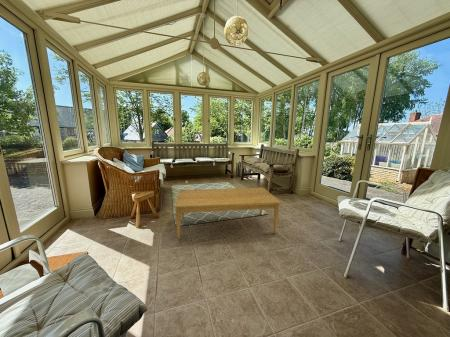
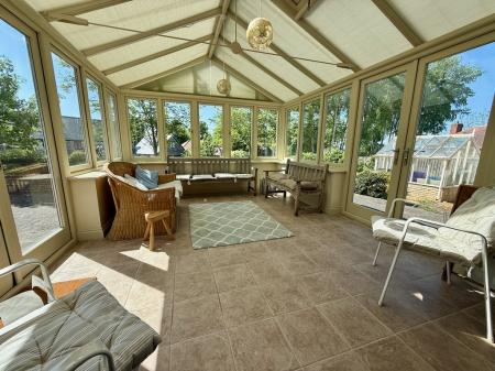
- coffee table [174,187,281,241]
